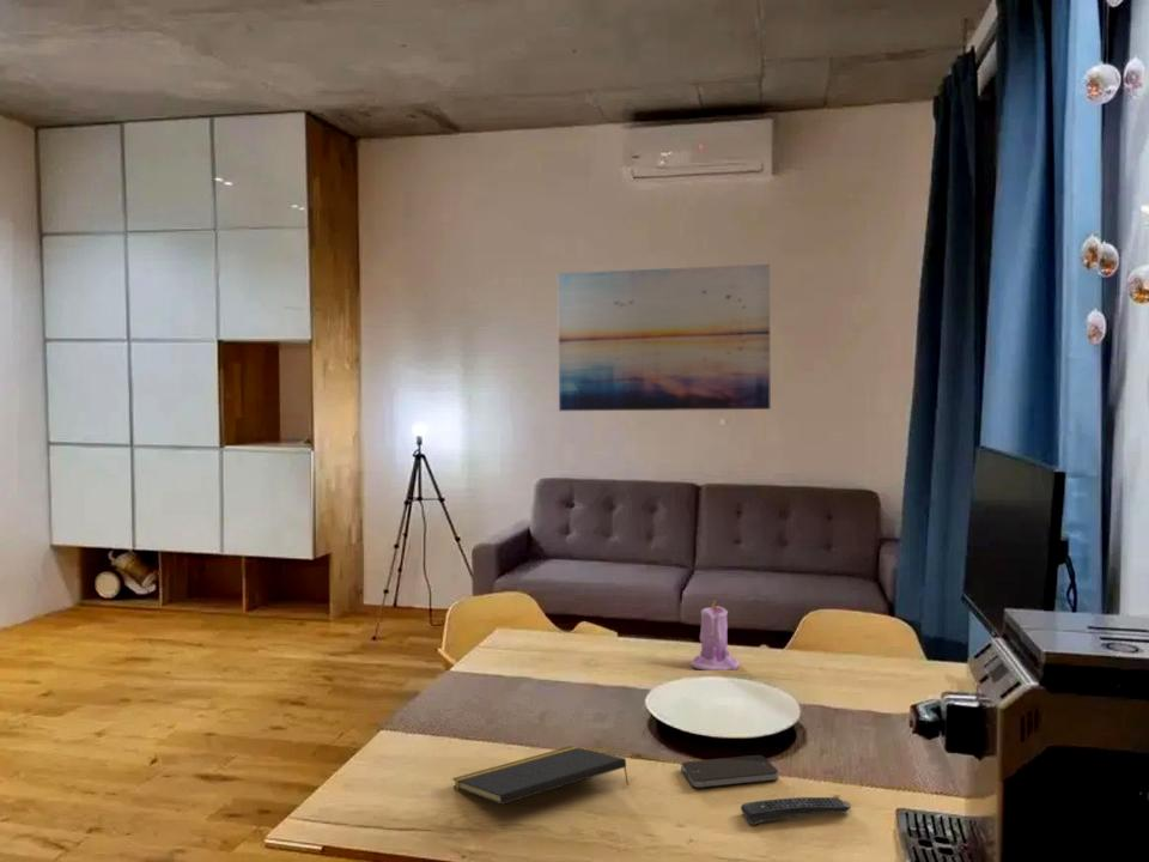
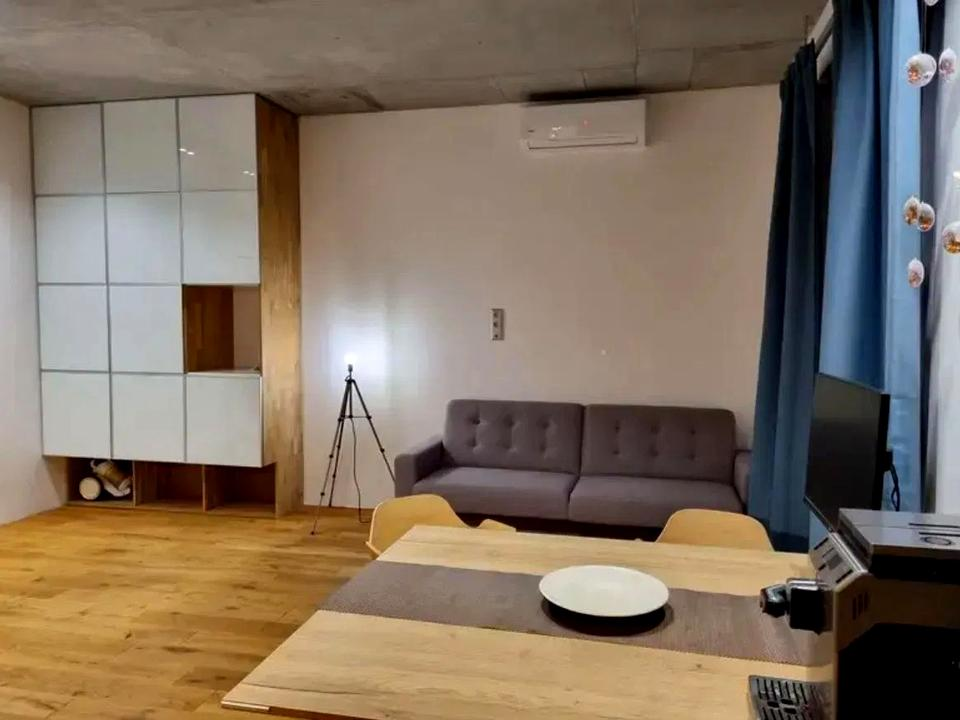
- remote control [740,796,852,826]
- wall art [557,263,772,412]
- candle [689,601,741,672]
- notepad [451,745,630,806]
- smartphone [680,754,779,789]
